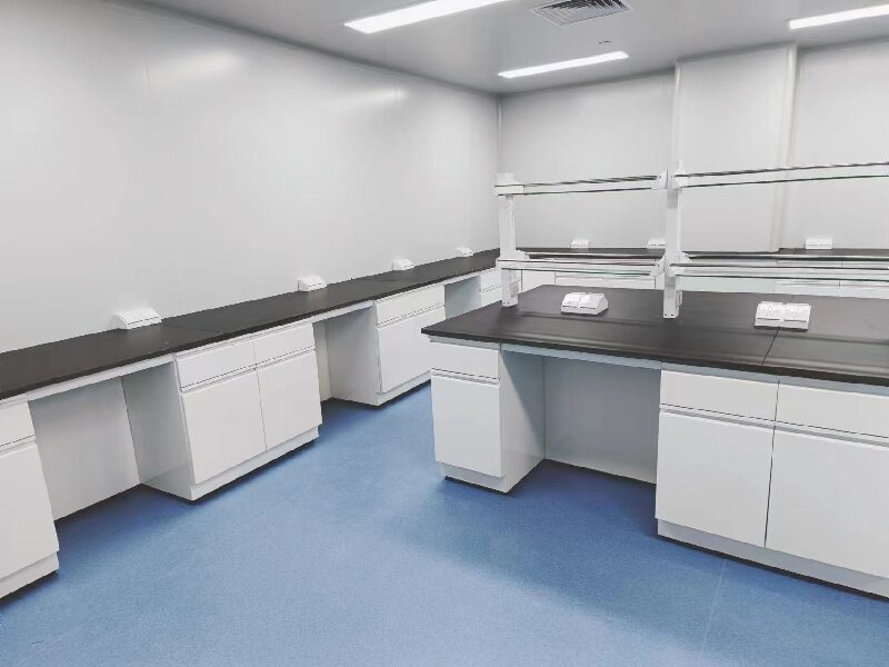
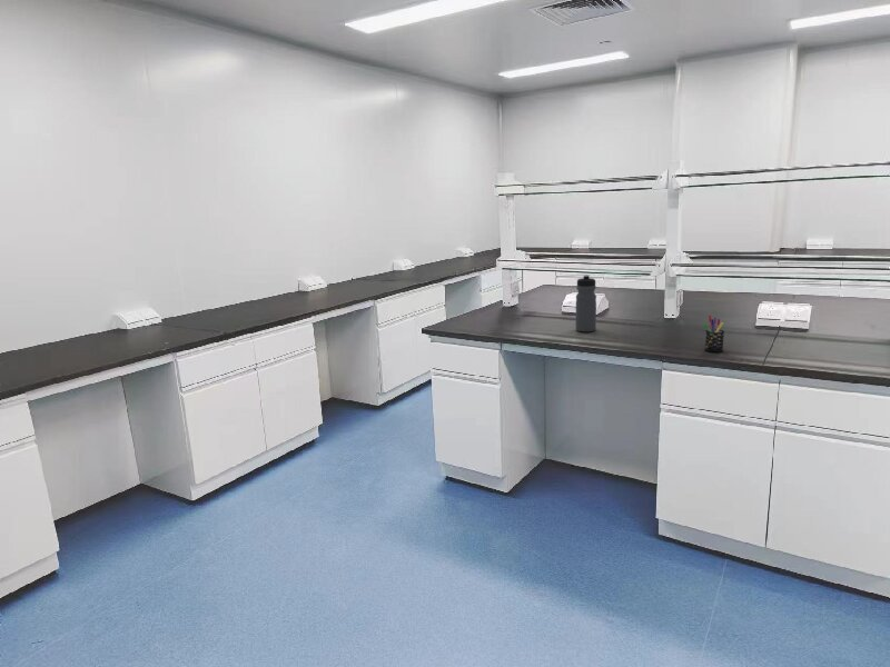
+ pen holder [703,315,725,354]
+ water bottle [575,273,597,334]
